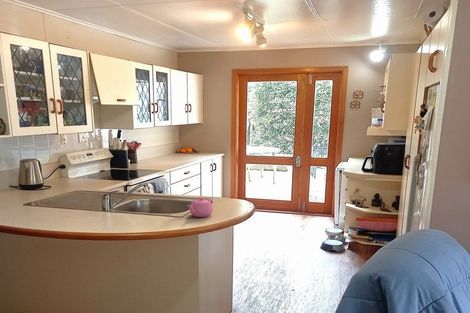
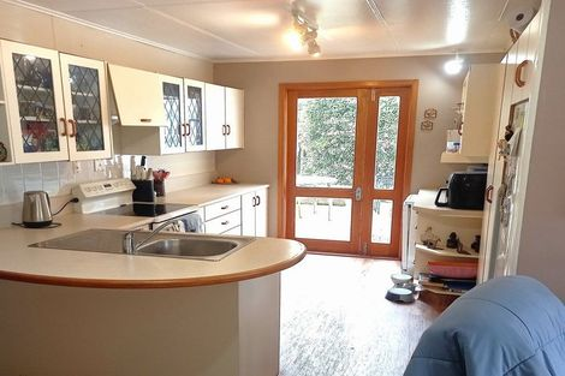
- teapot [186,196,214,218]
